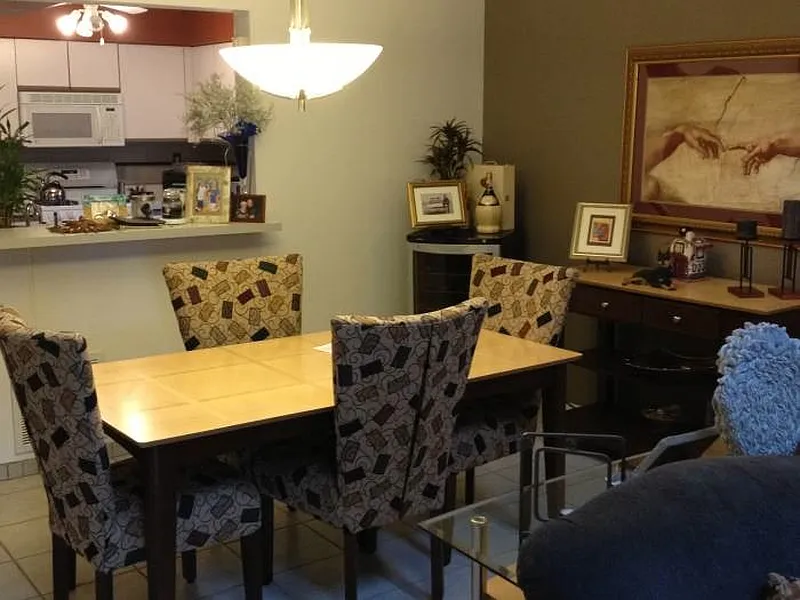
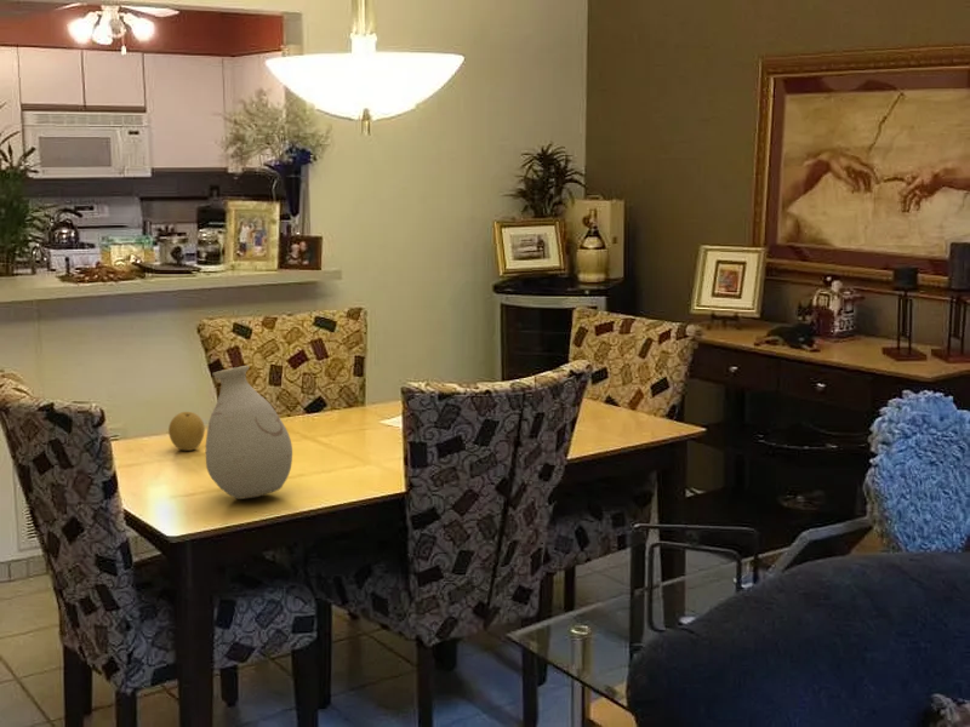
+ fruit [167,411,206,452]
+ vase [205,365,293,500]
